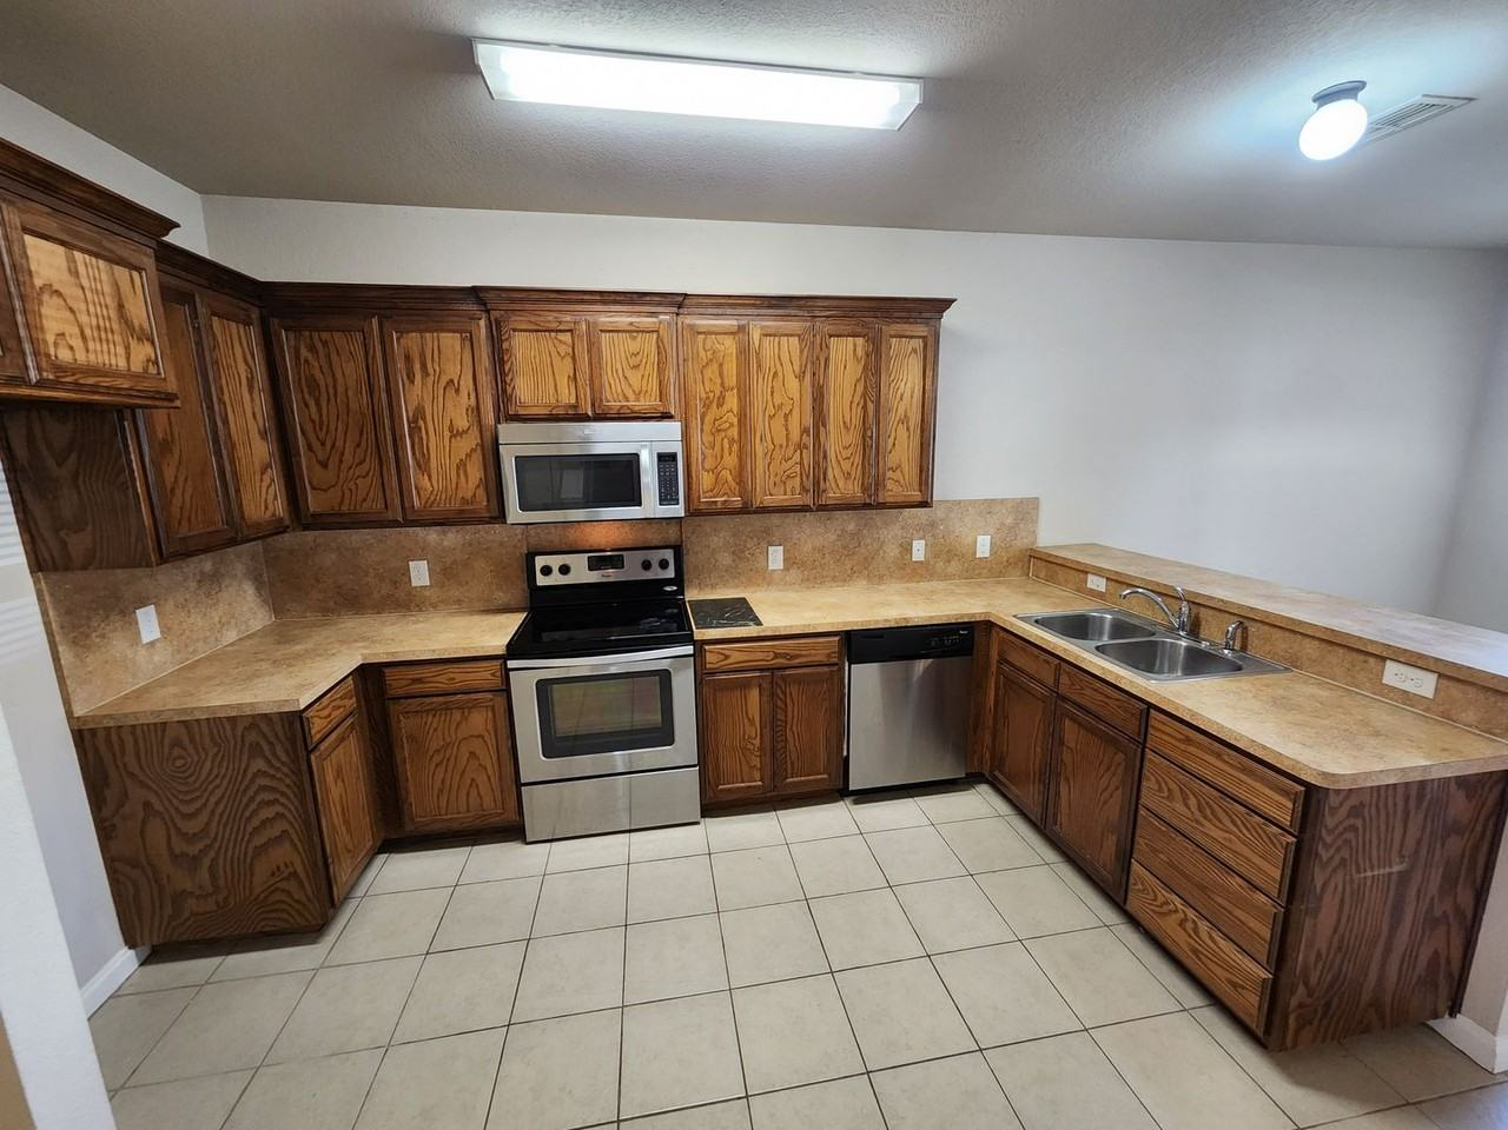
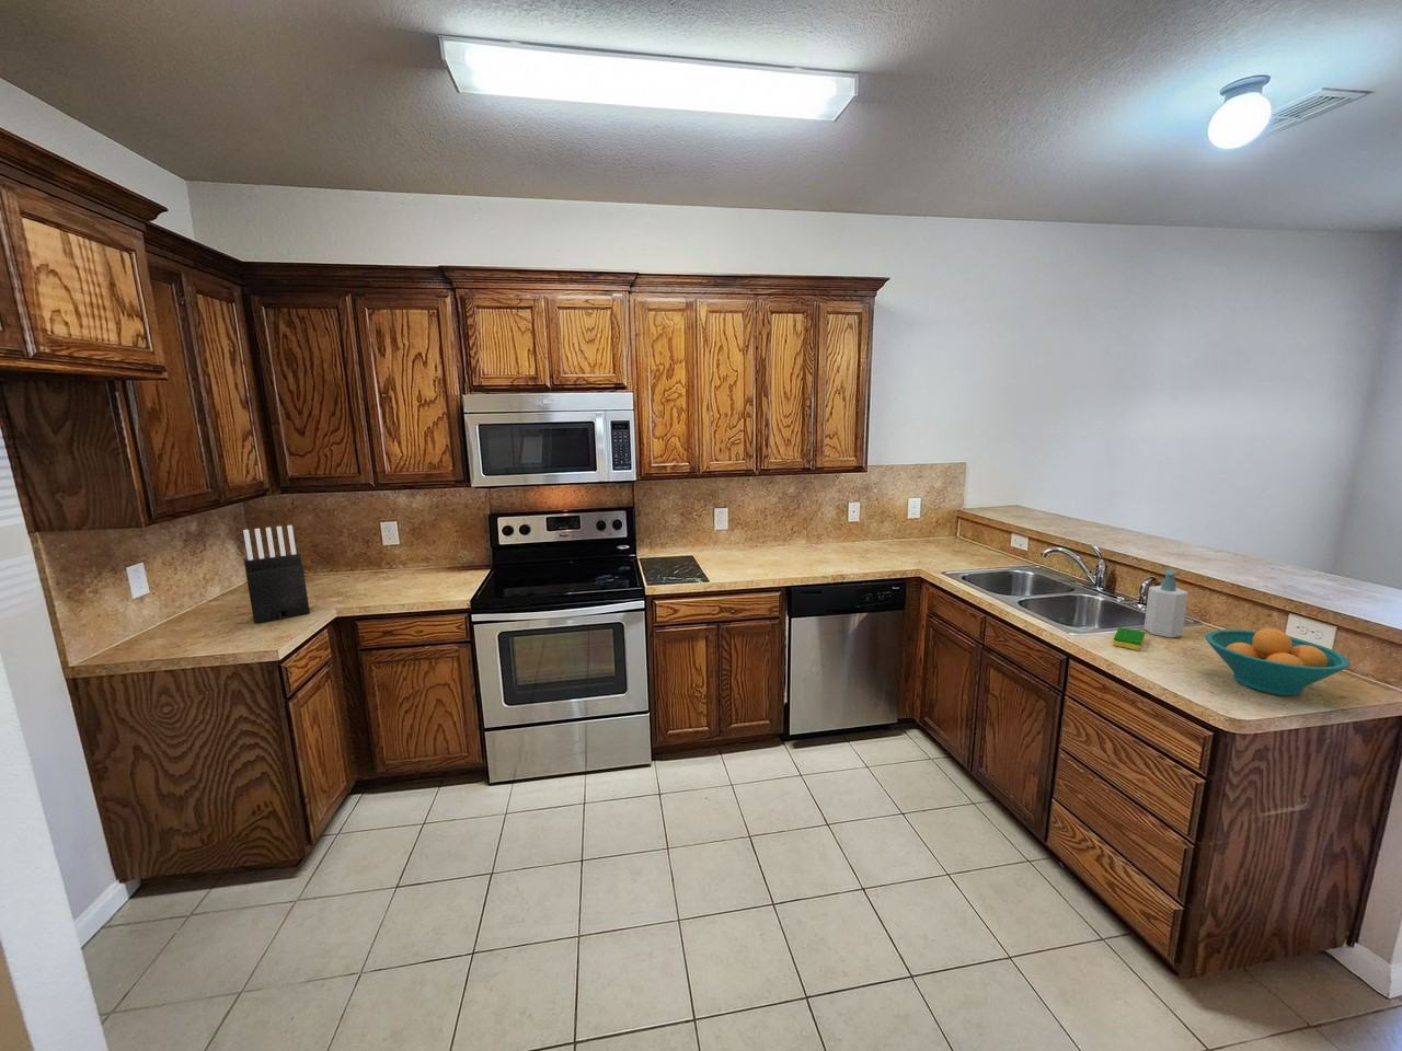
+ knife block [242,524,311,624]
+ fruit bowl [1203,627,1351,697]
+ dish sponge [1112,626,1146,651]
+ soap bottle [1144,569,1190,639]
